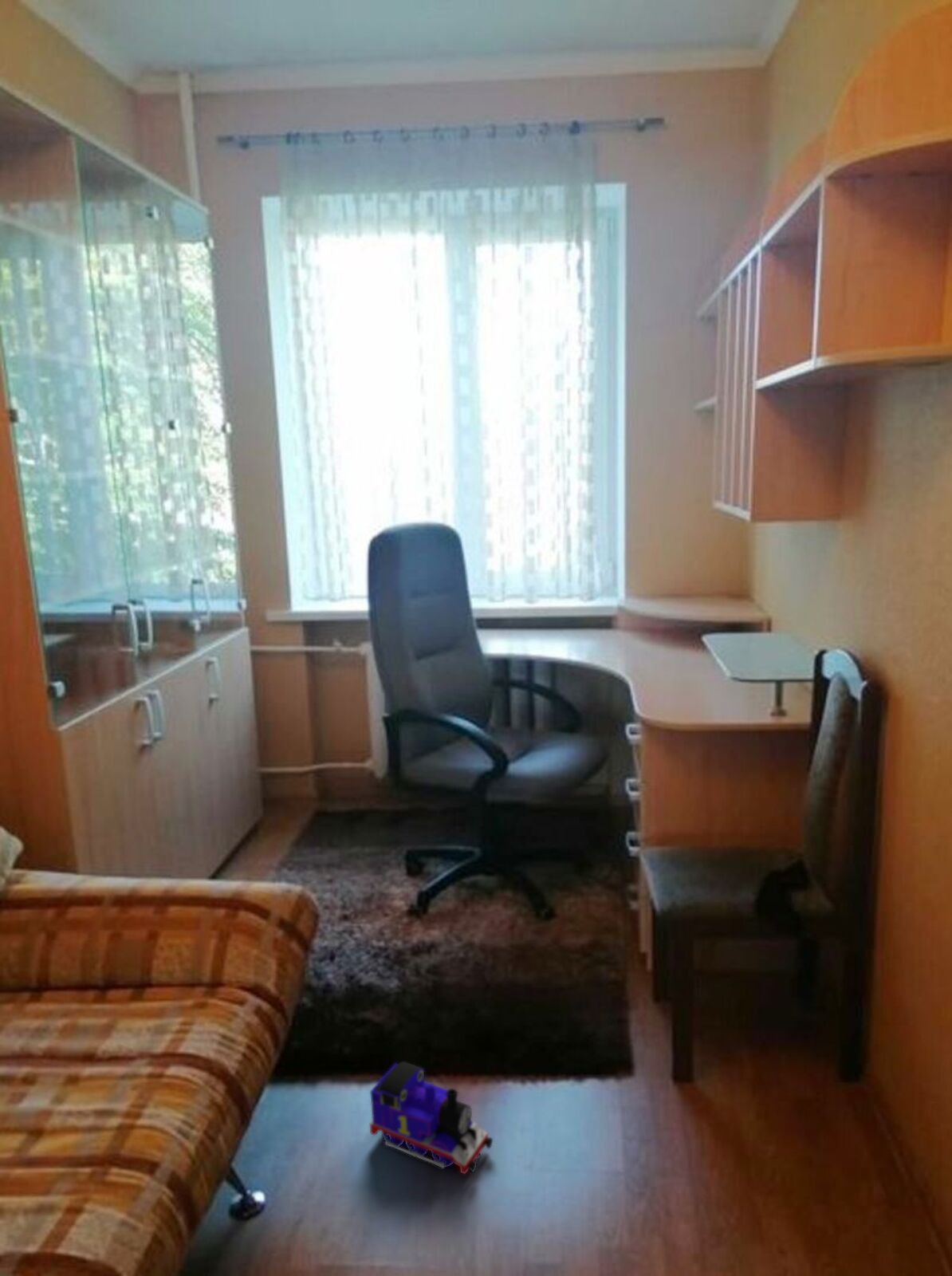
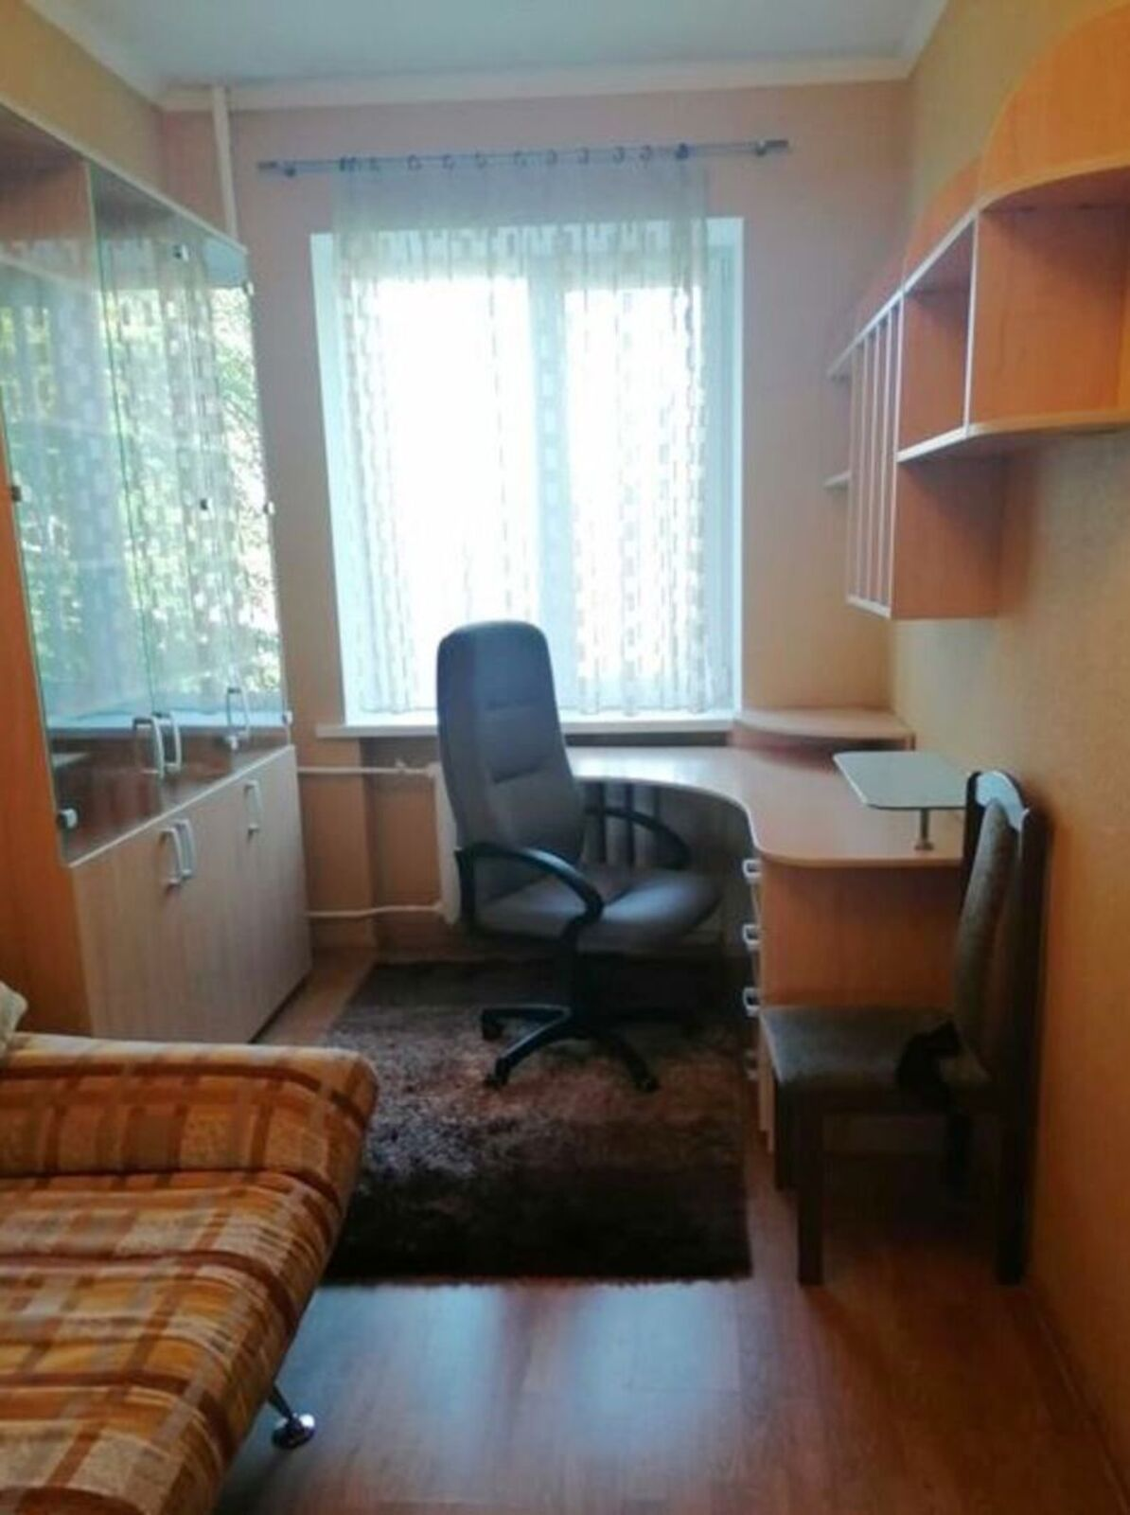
- toy train [369,1061,494,1176]
